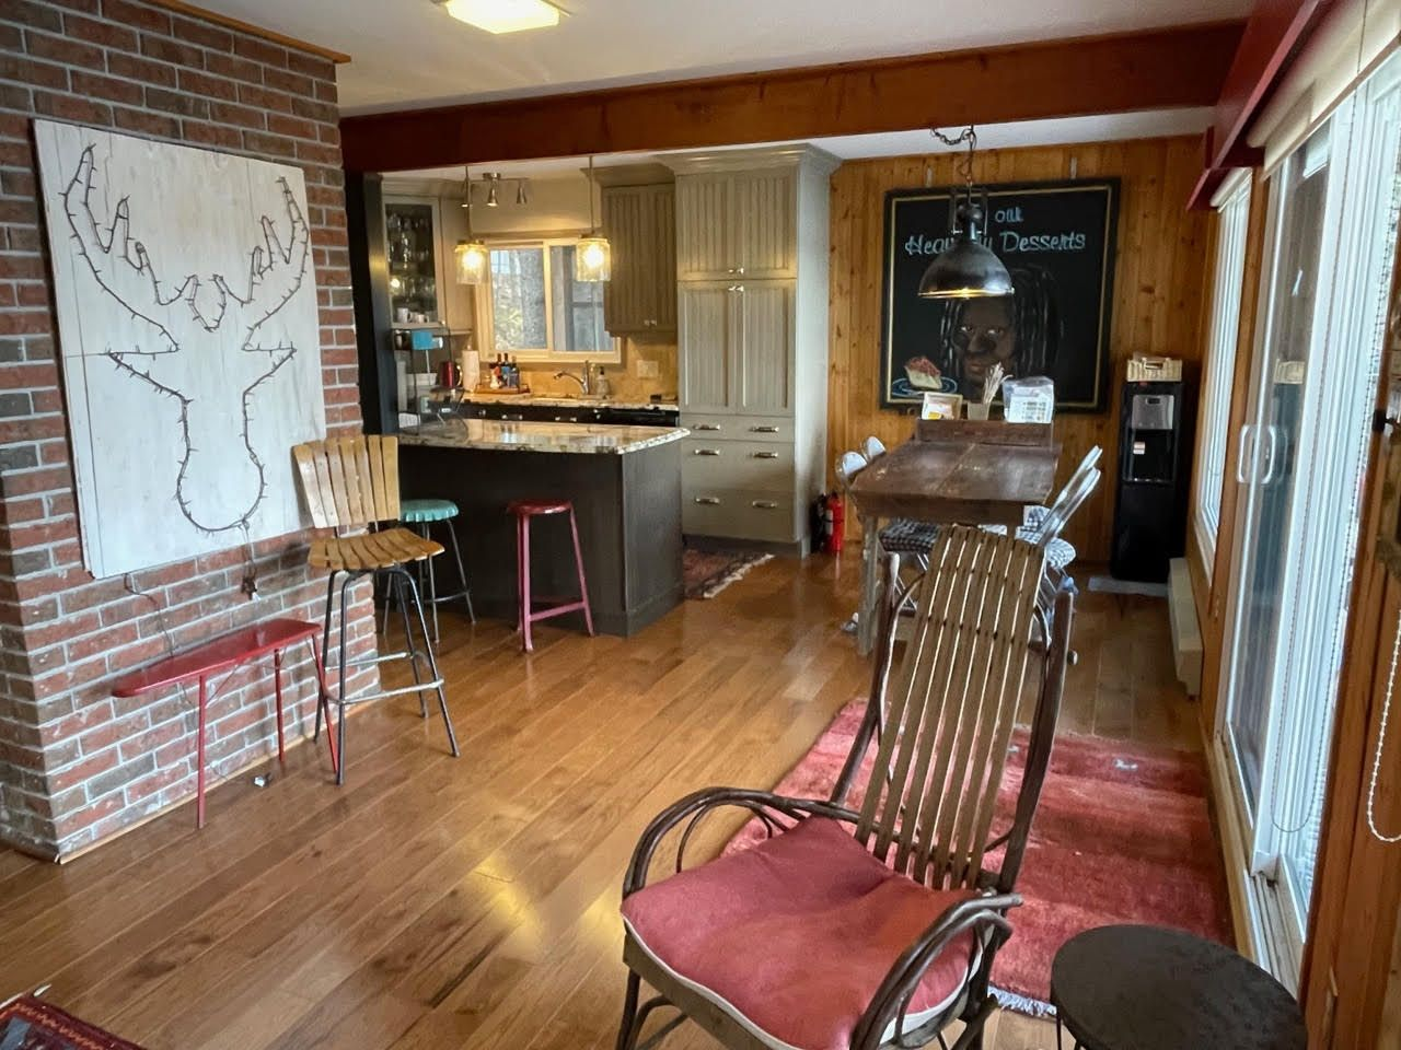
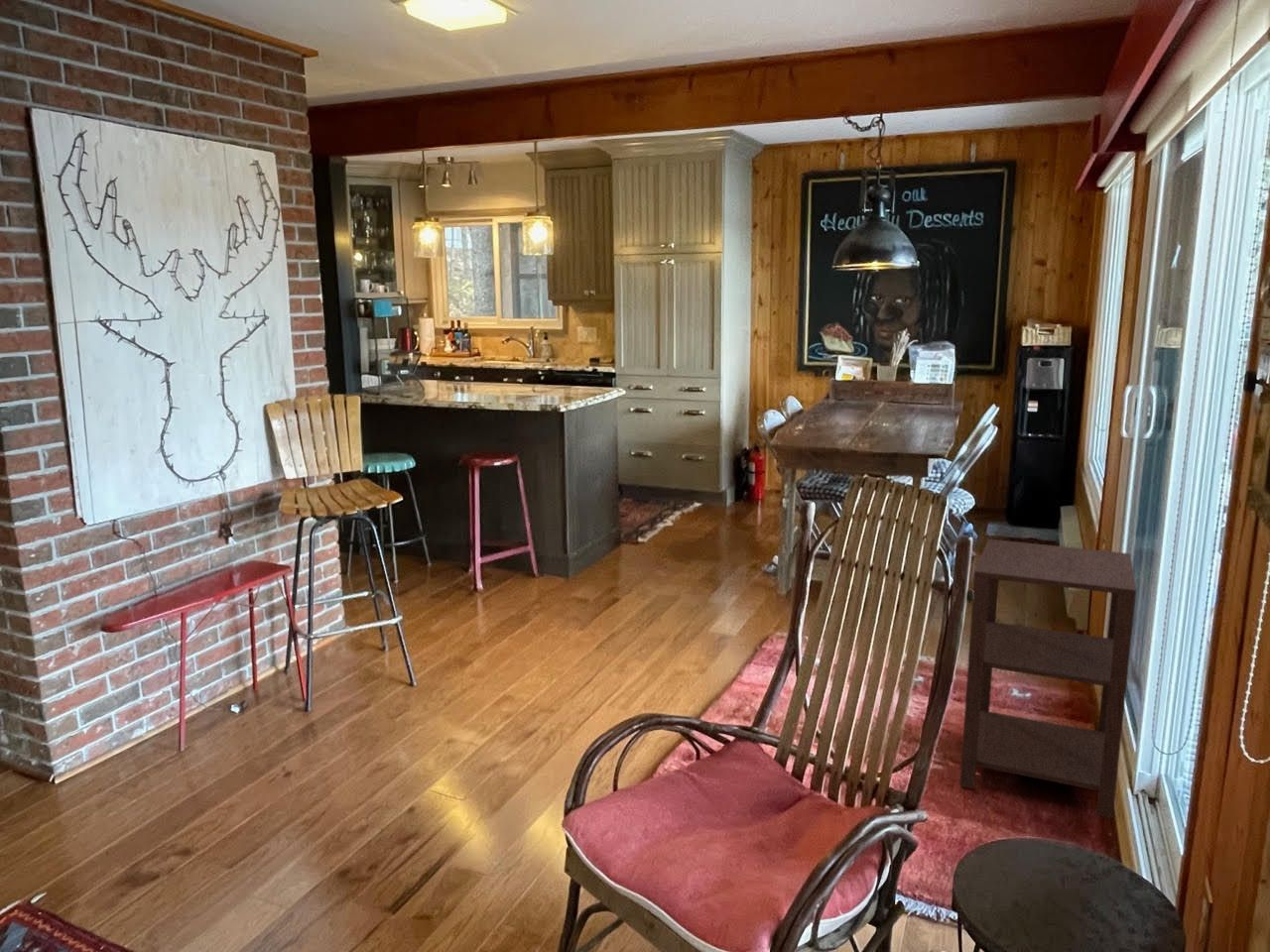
+ side table [958,538,1137,820]
